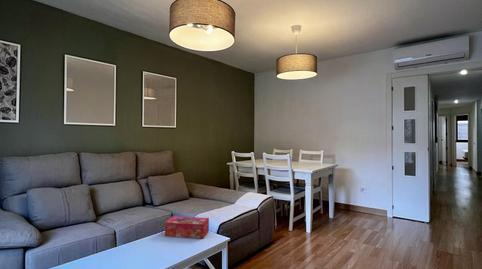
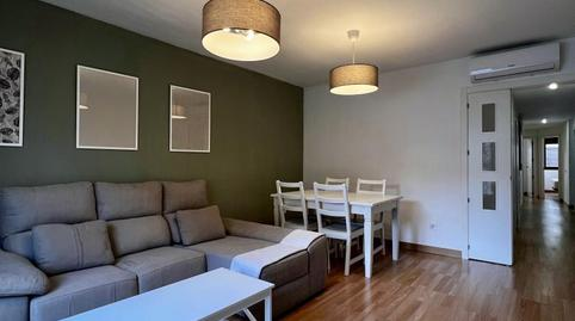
- tissue box [164,215,210,239]
